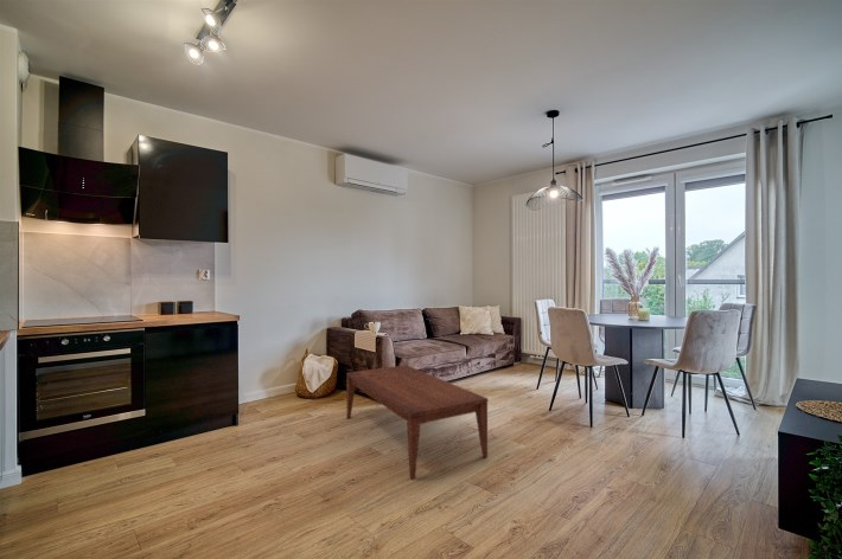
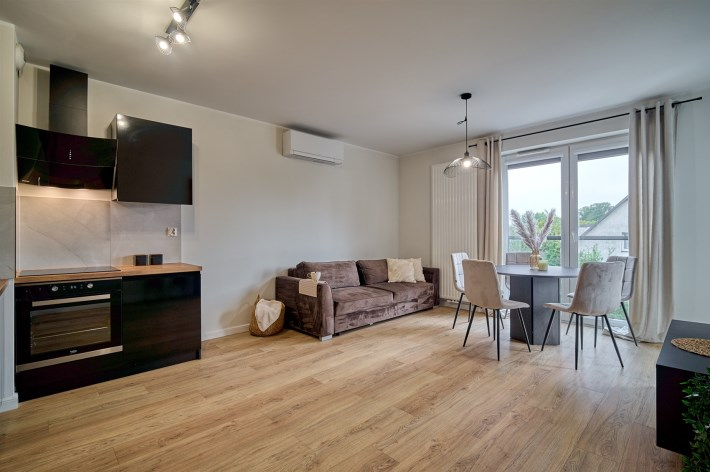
- coffee table [345,364,489,480]
